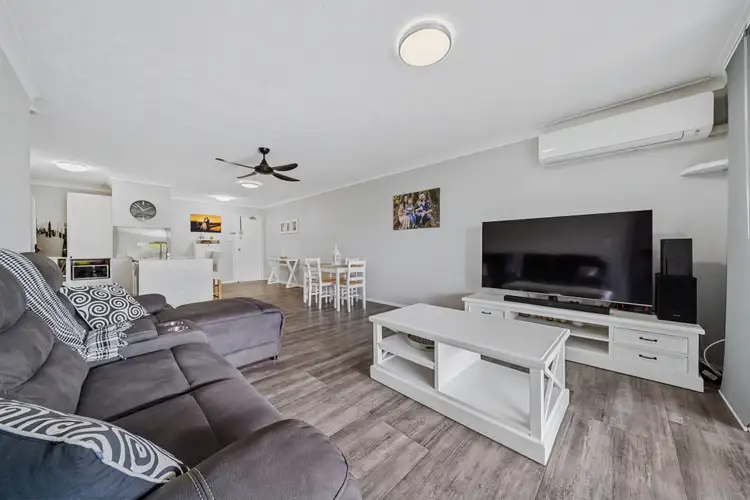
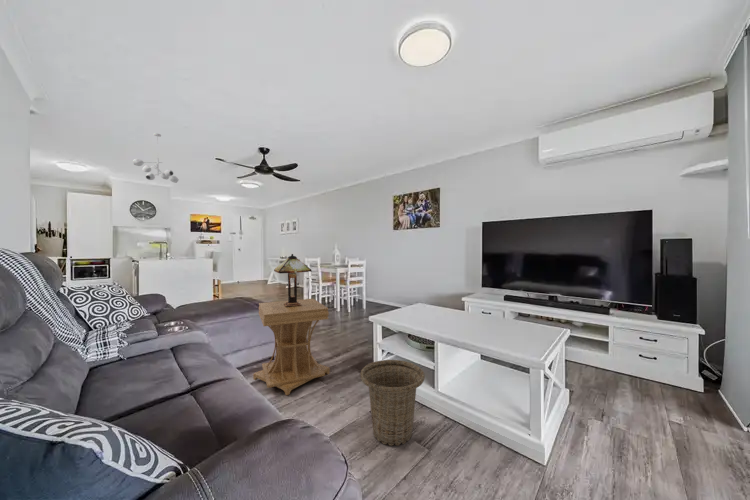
+ ceiling light fixture [132,132,180,184]
+ table lamp [273,253,313,307]
+ basket [359,359,426,447]
+ side table [253,298,331,396]
